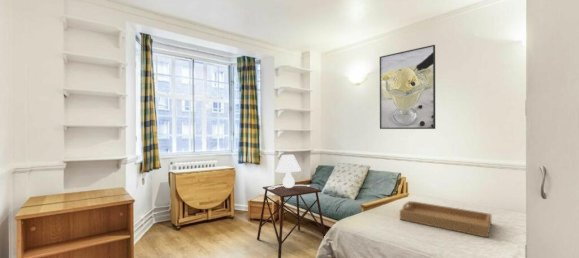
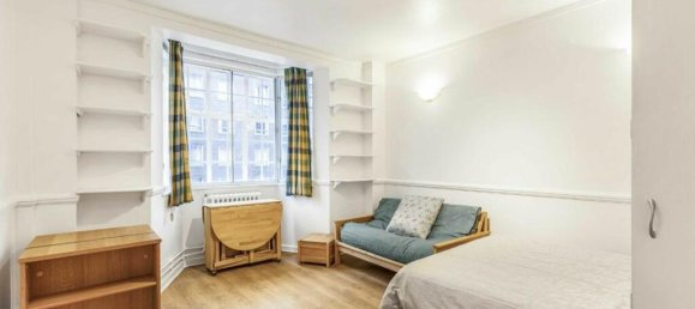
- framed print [379,44,436,130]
- side table [256,182,327,258]
- table lamp [268,154,312,189]
- serving tray [399,200,492,239]
